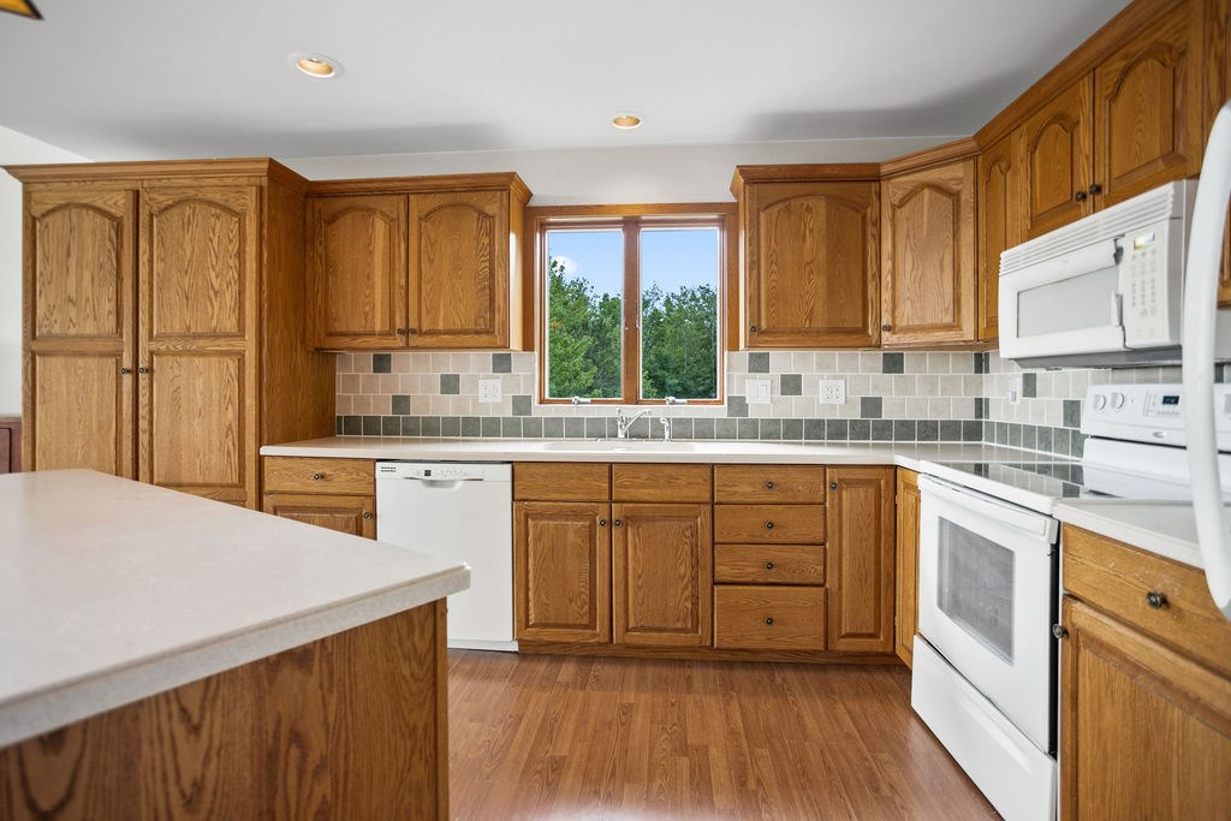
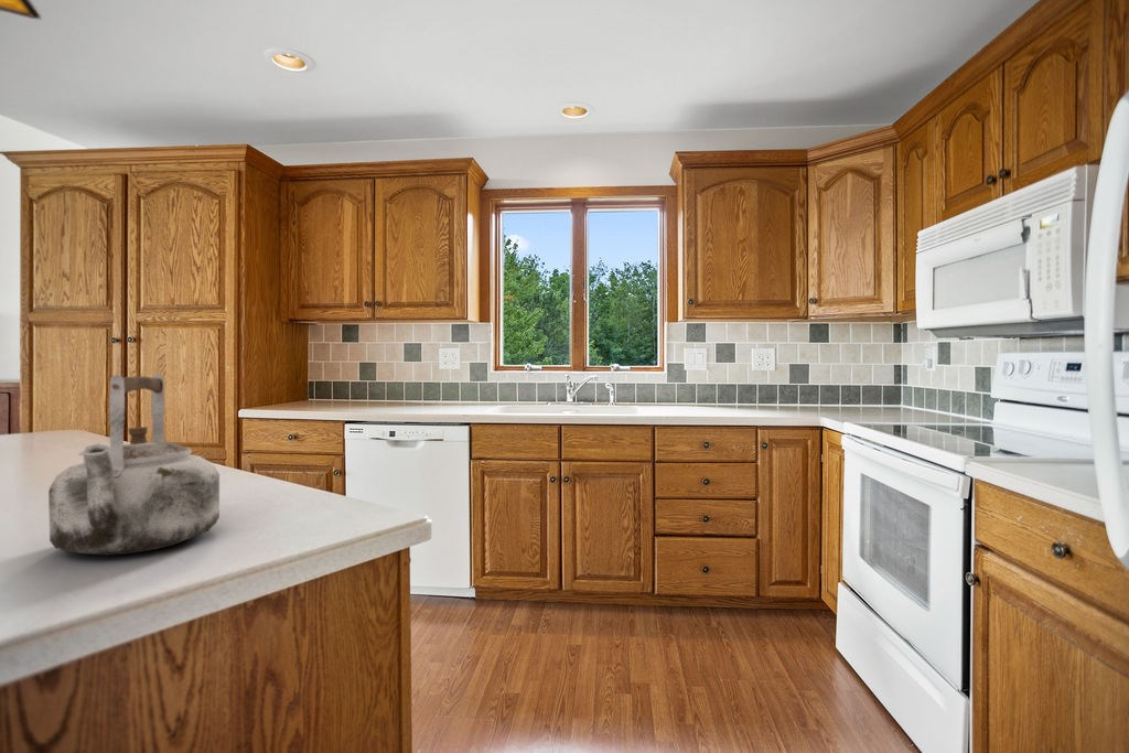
+ kettle [47,373,221,557]
